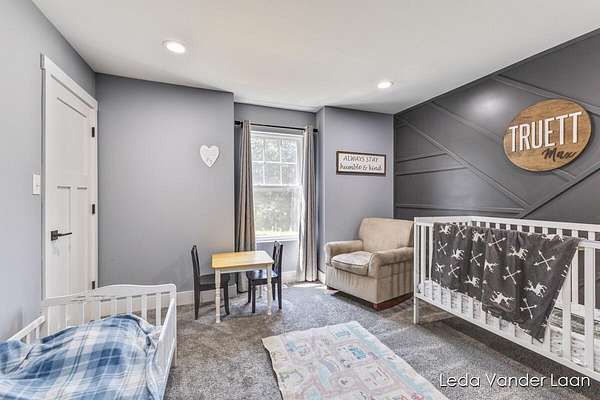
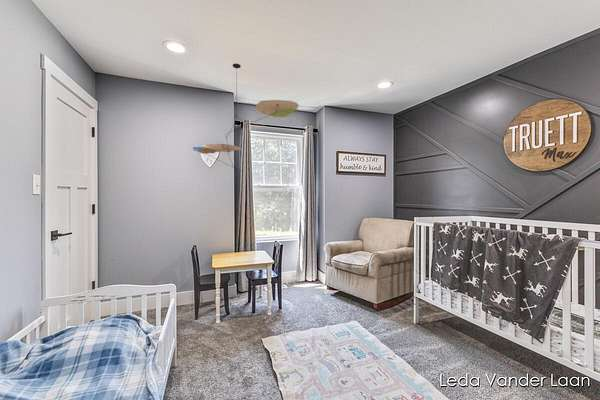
+ ceiling mobile [192,63,300,175]
